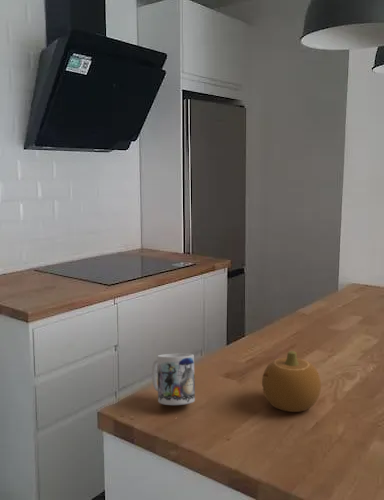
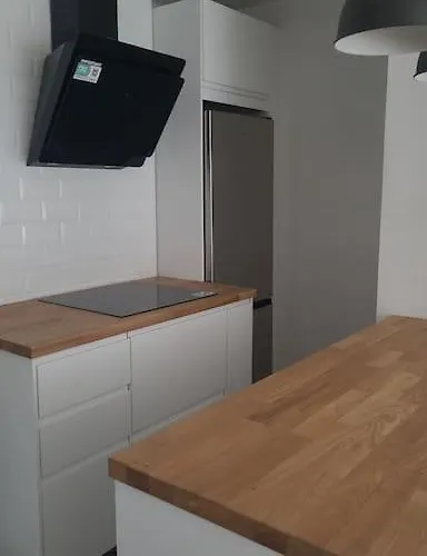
- mug [151,353,196,406]
- fruit [261,350,322,413]
